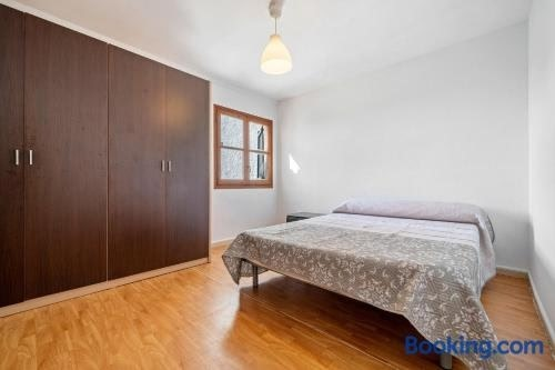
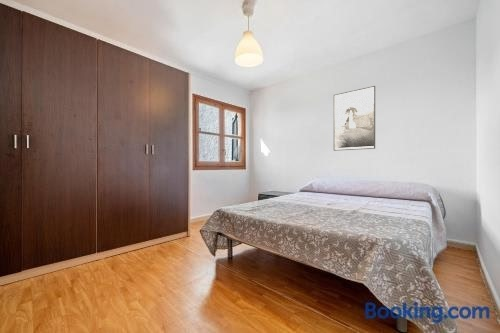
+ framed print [333,85,376,152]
